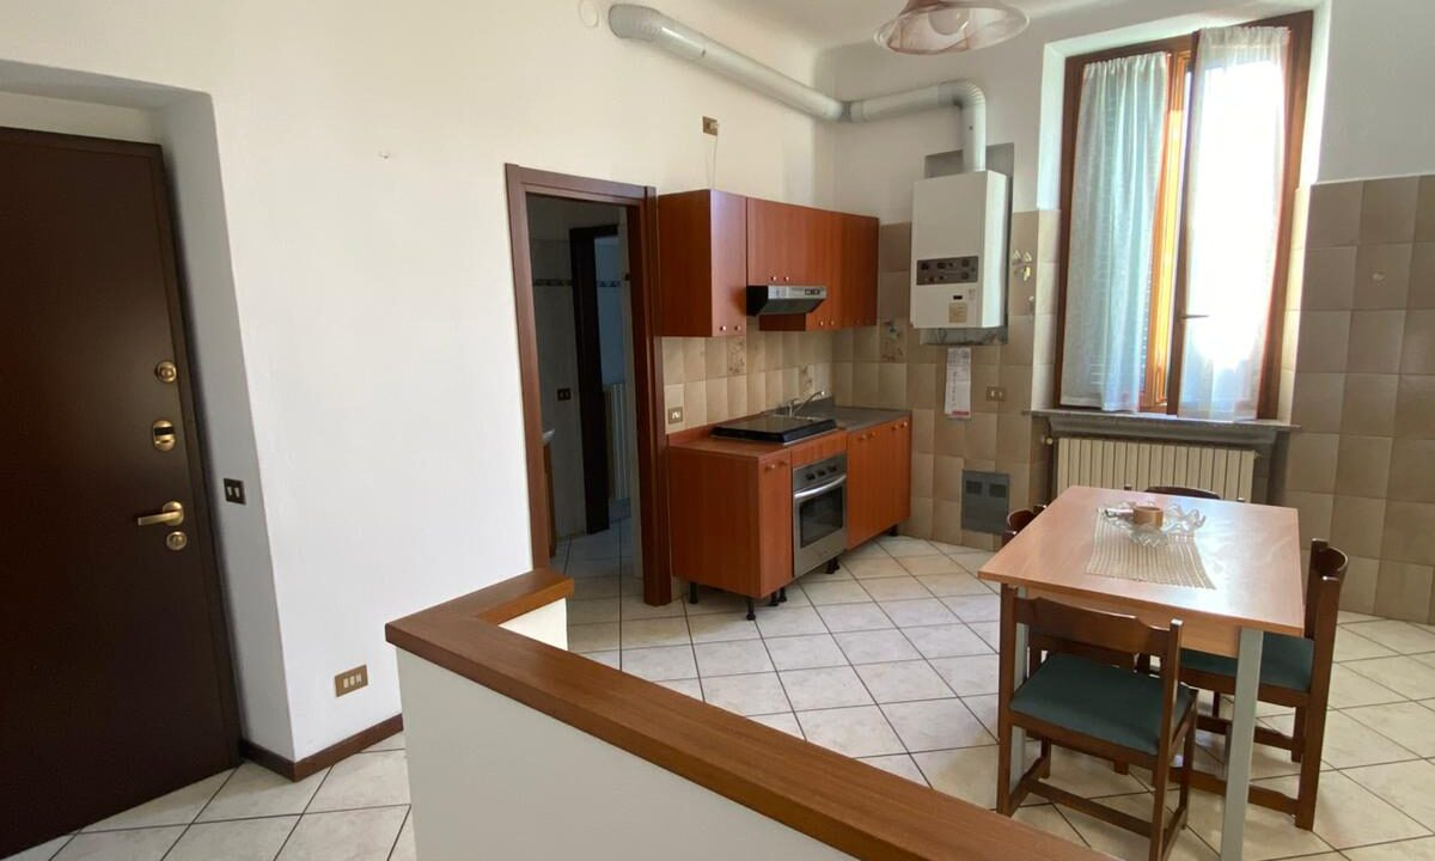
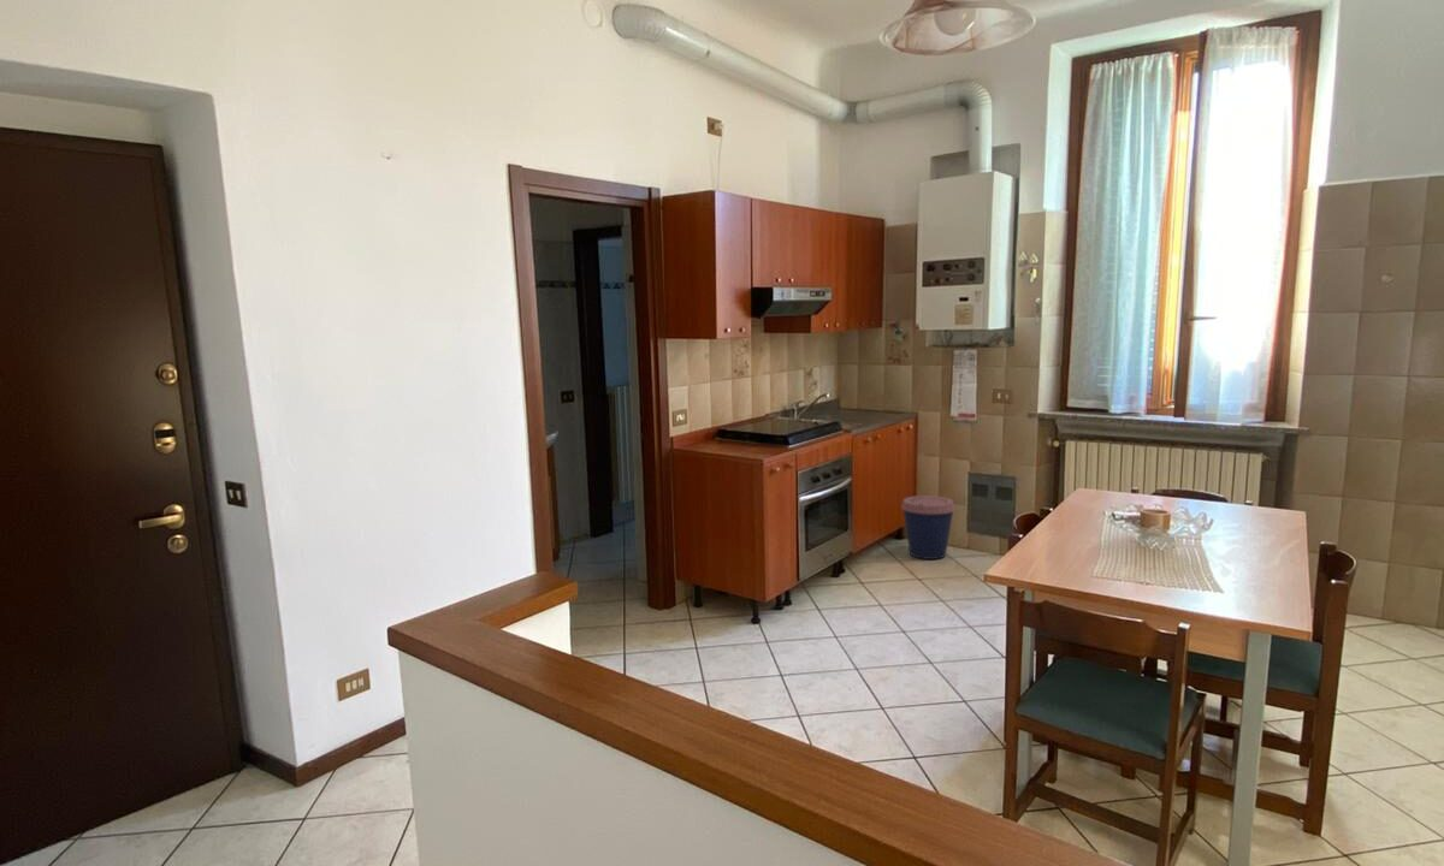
+ coffee cup [900,494,957,560]
